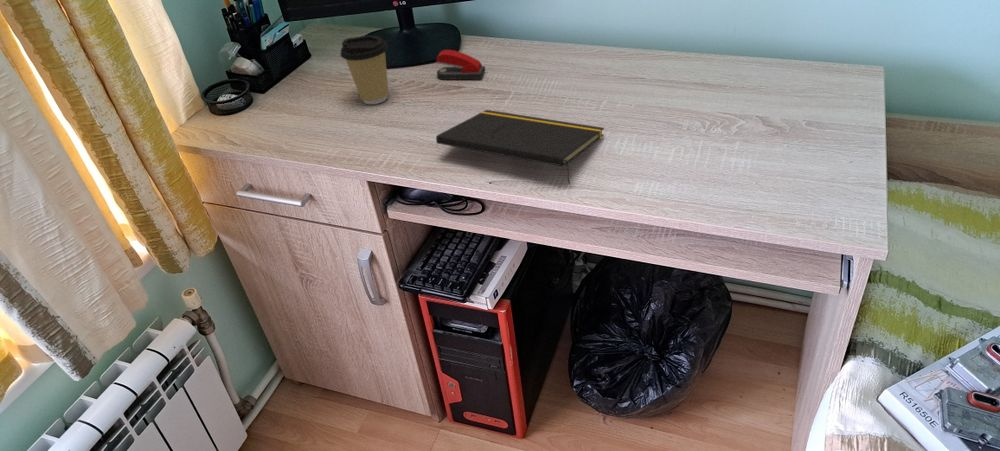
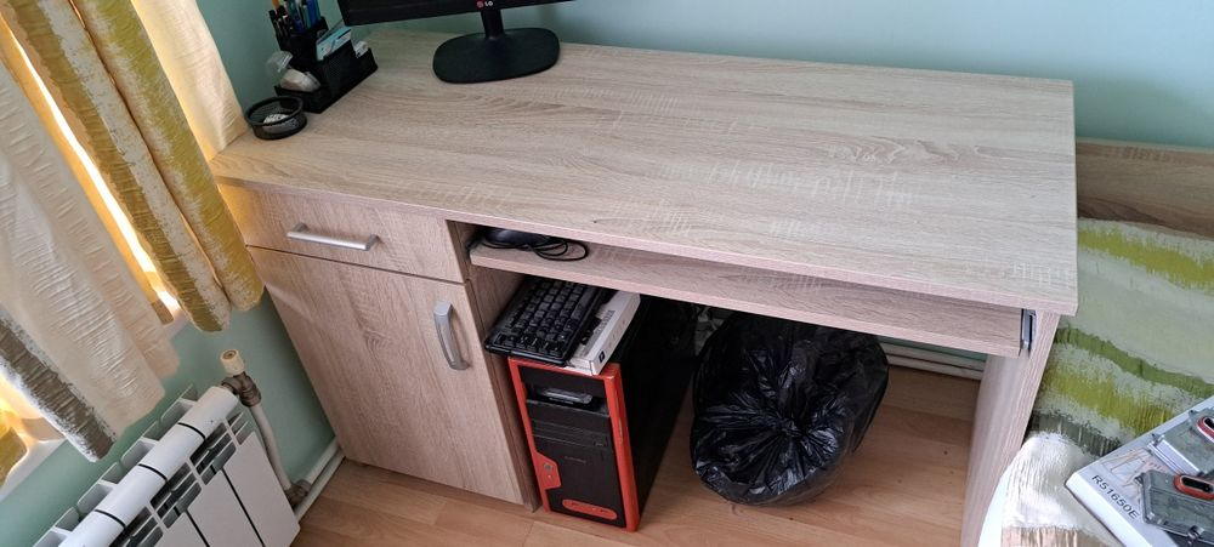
- coffee cup [339,34,389,105]
- notepad [435,109,605,185]
- stapler [435,49,486,81]
